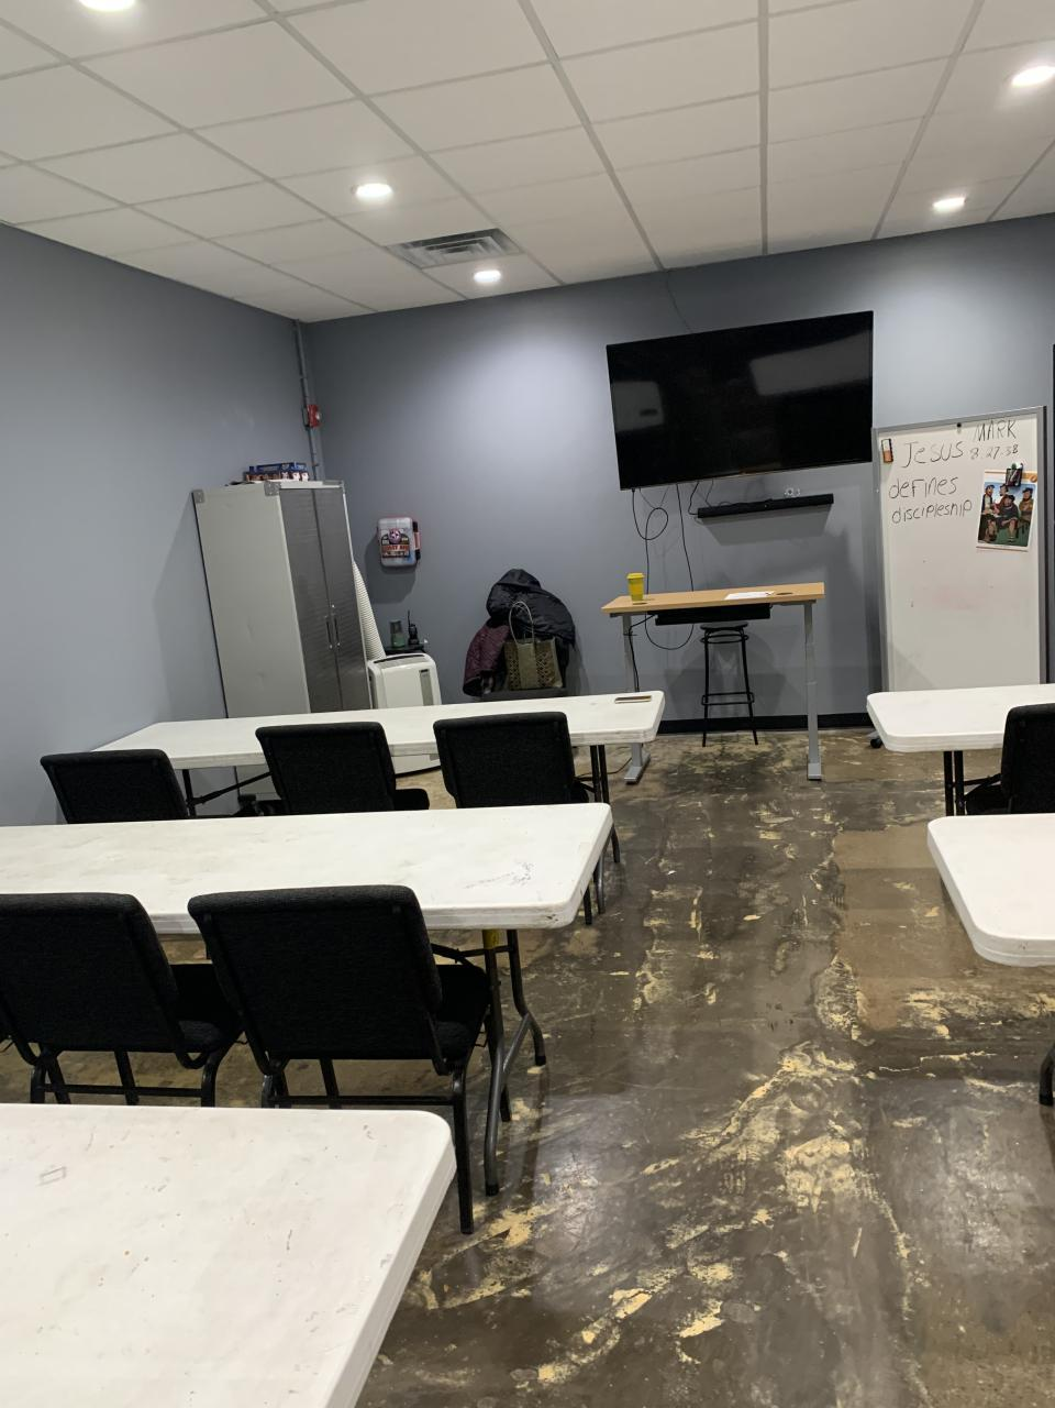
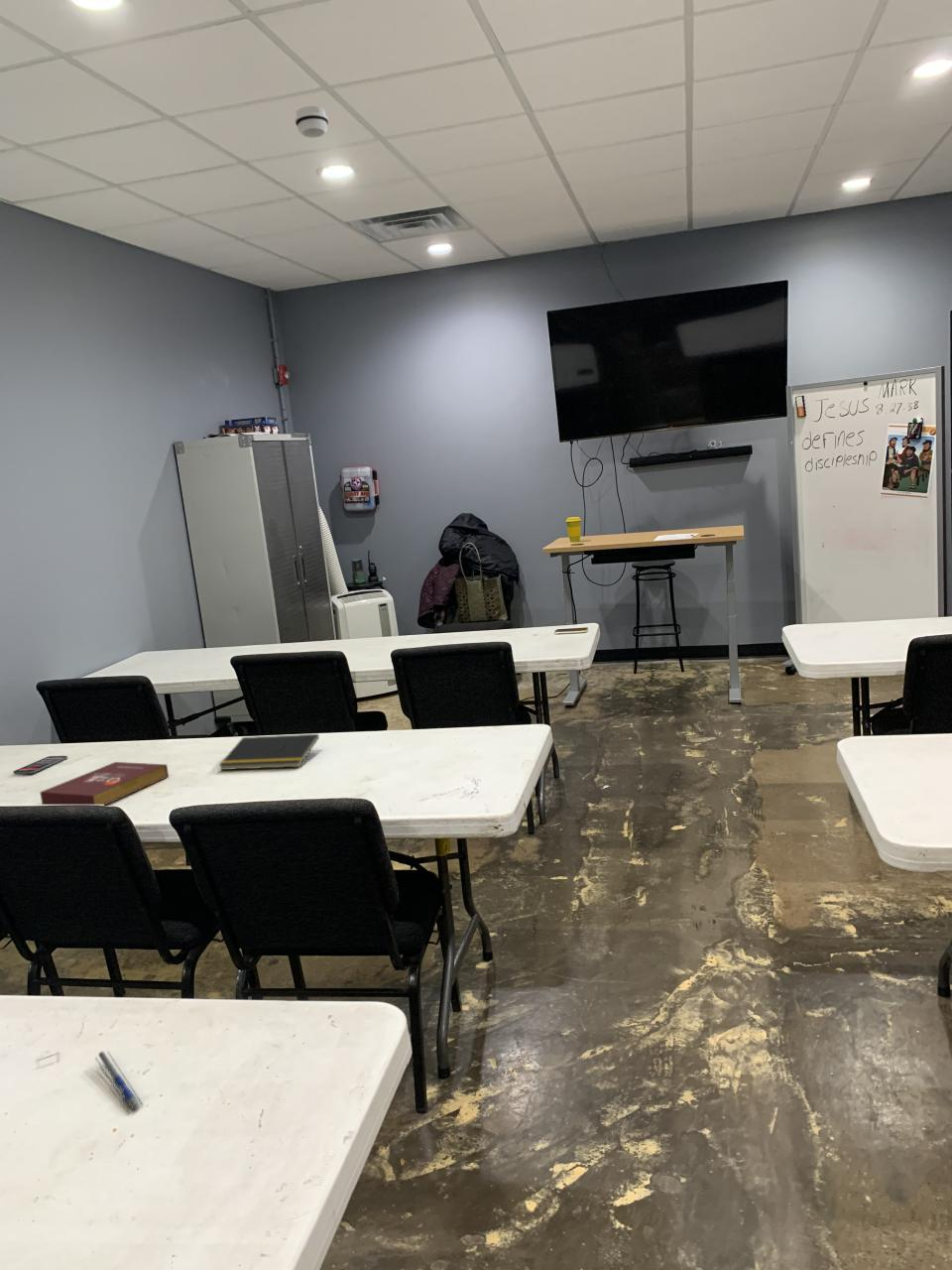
+ notepad [217,733,320,771]
+ smoke detector [295,105,329,139]
+ smartphone [12,755,68,775]
+ pen [94,1051,144,1112]
+ book [39,761,170,807]
